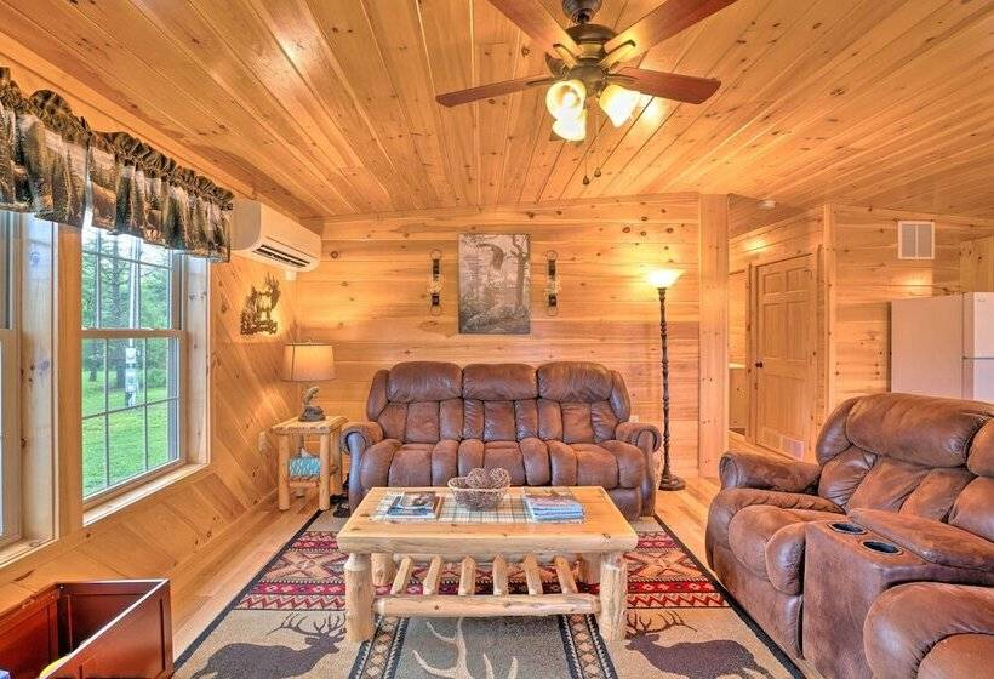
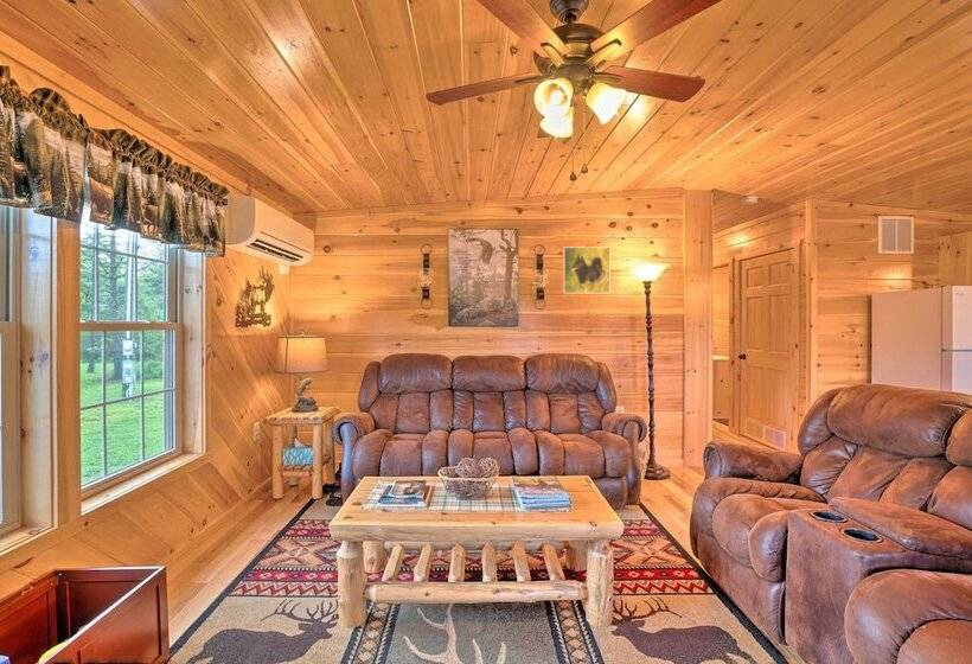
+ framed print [562,245,612,295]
